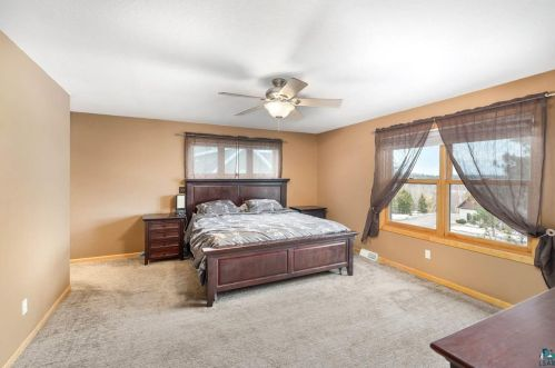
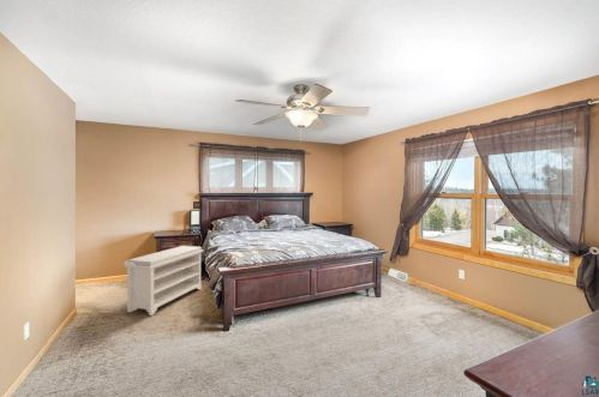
+ bench [122,245,205,317]
